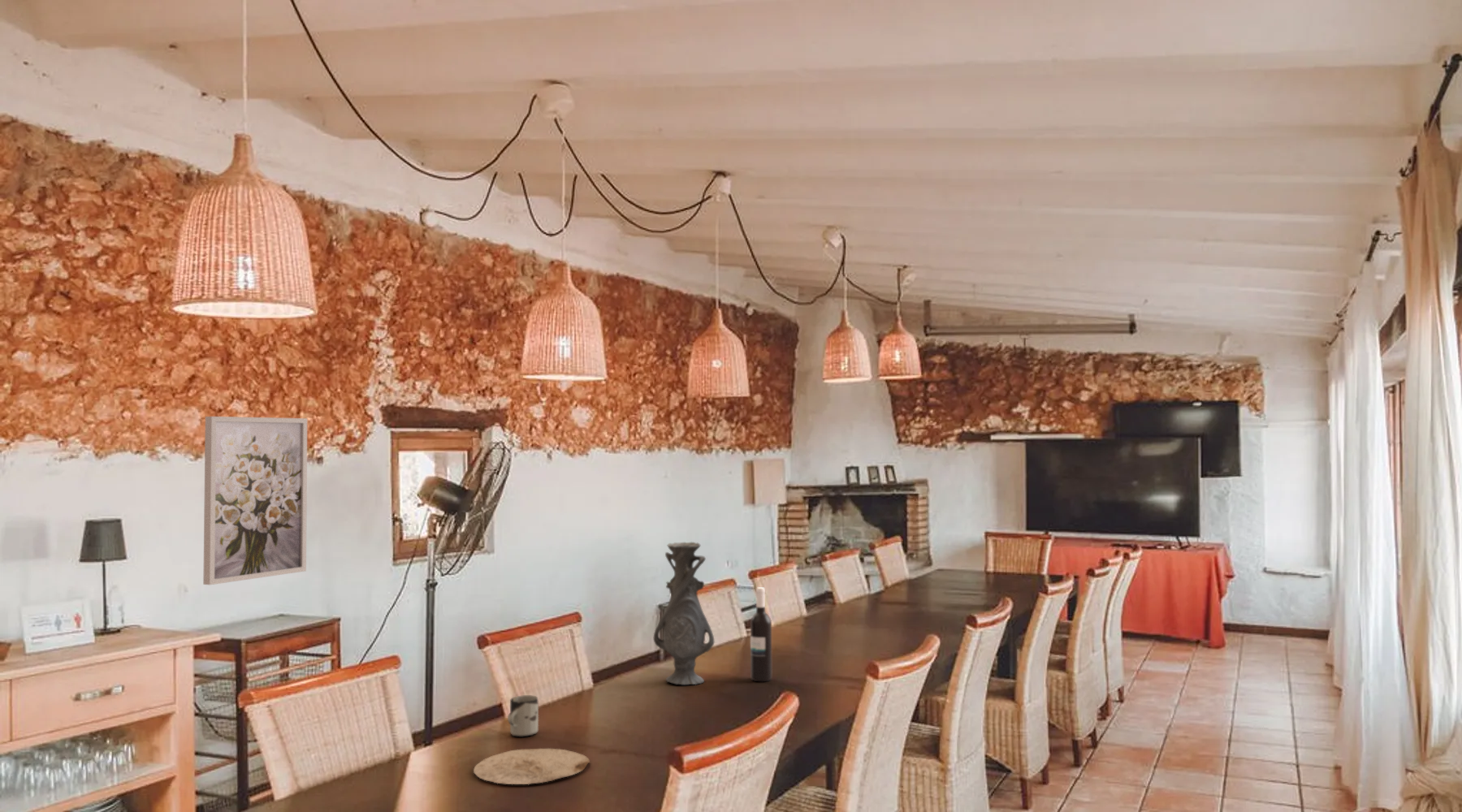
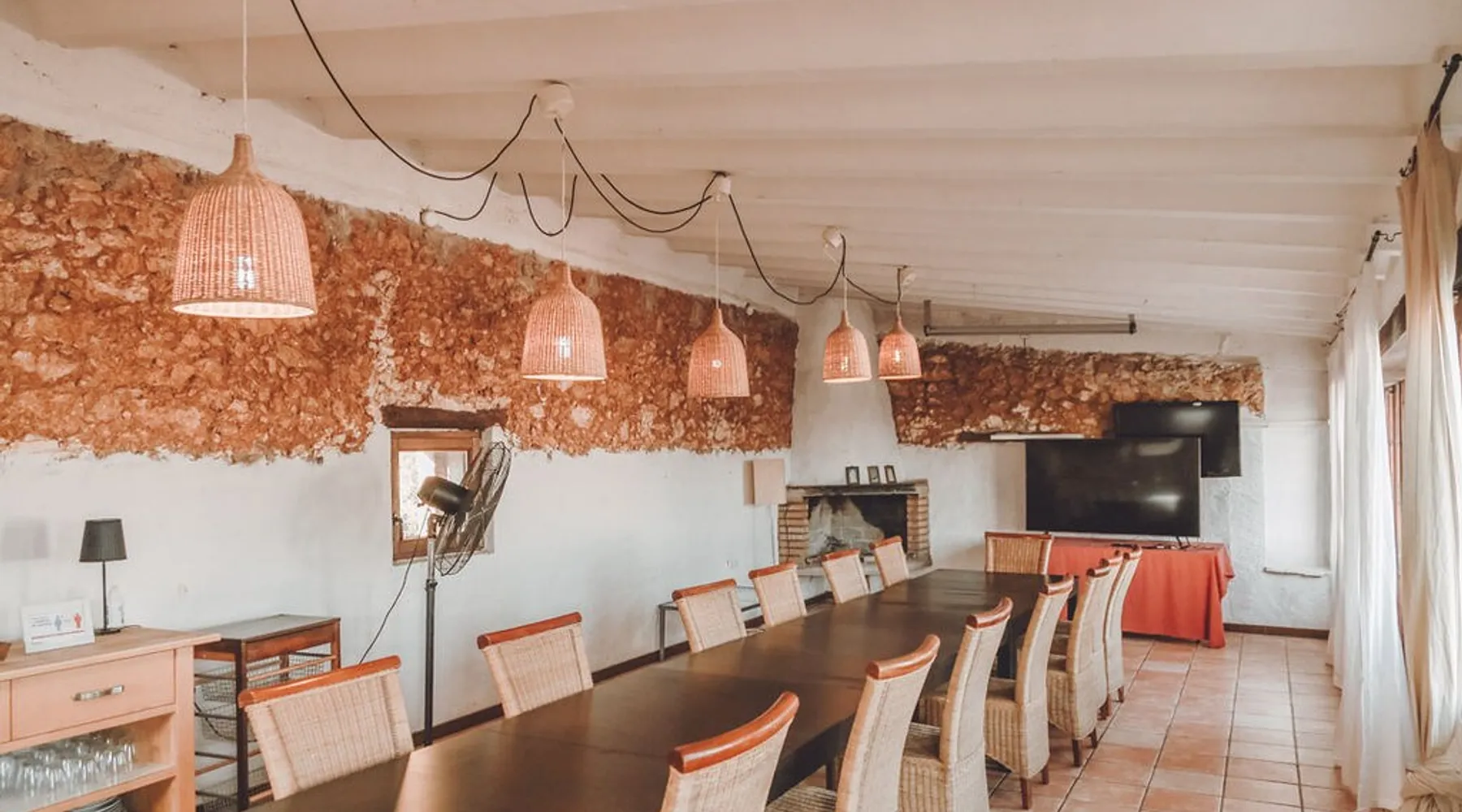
- wall art [202,416,308,585]
- plate [473,748,590,785]
- cup [507,694,539,738]
- vase [652,542,715,685]
- wine bottle [750,586,772,682]
